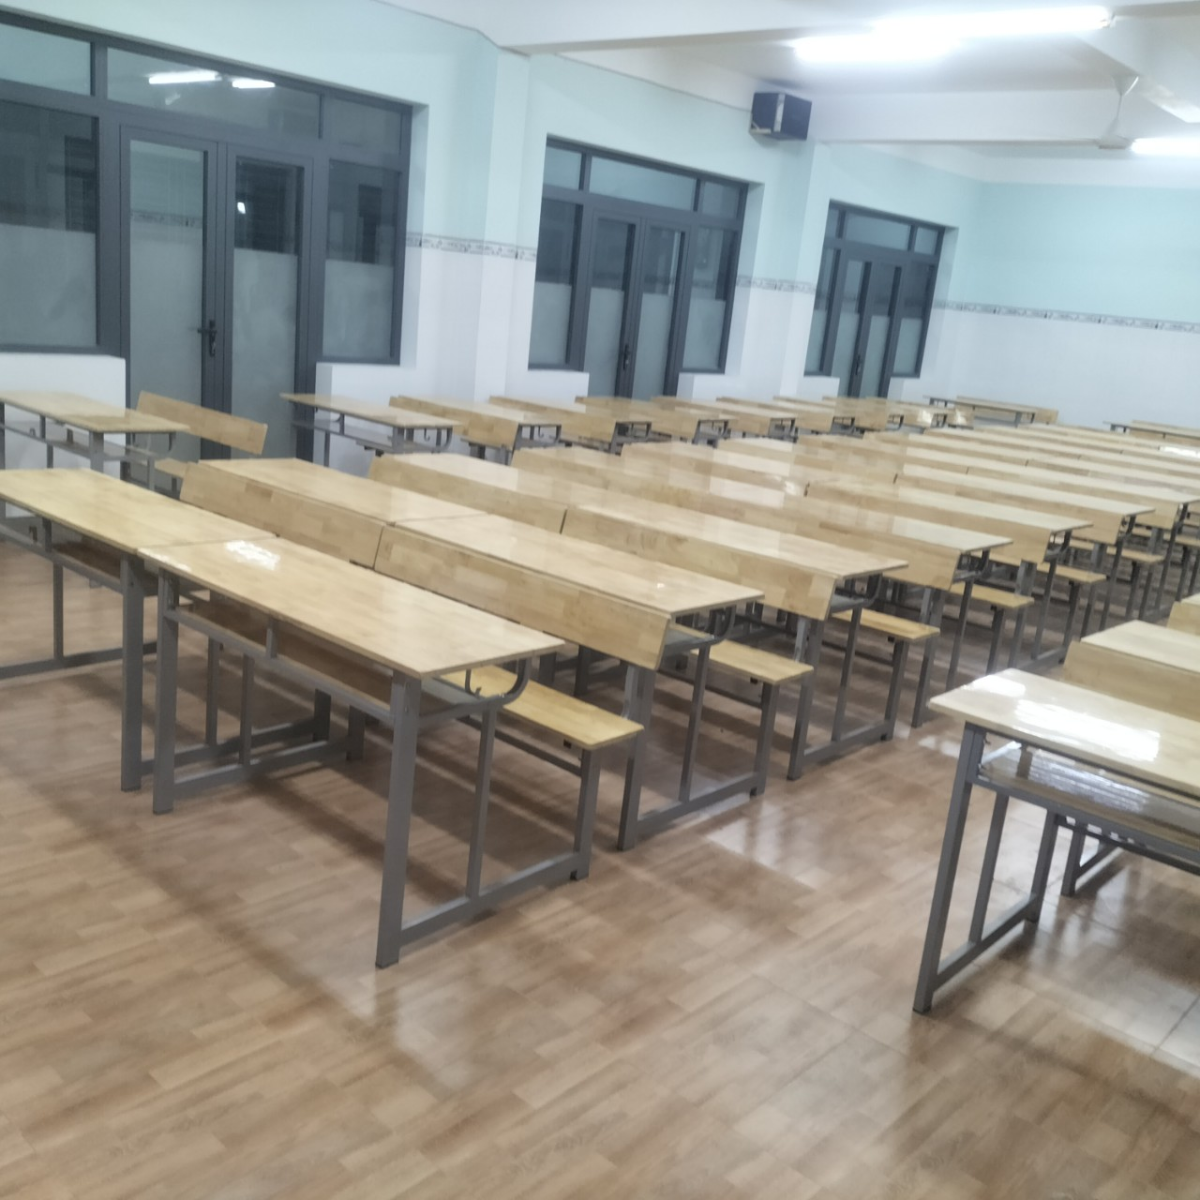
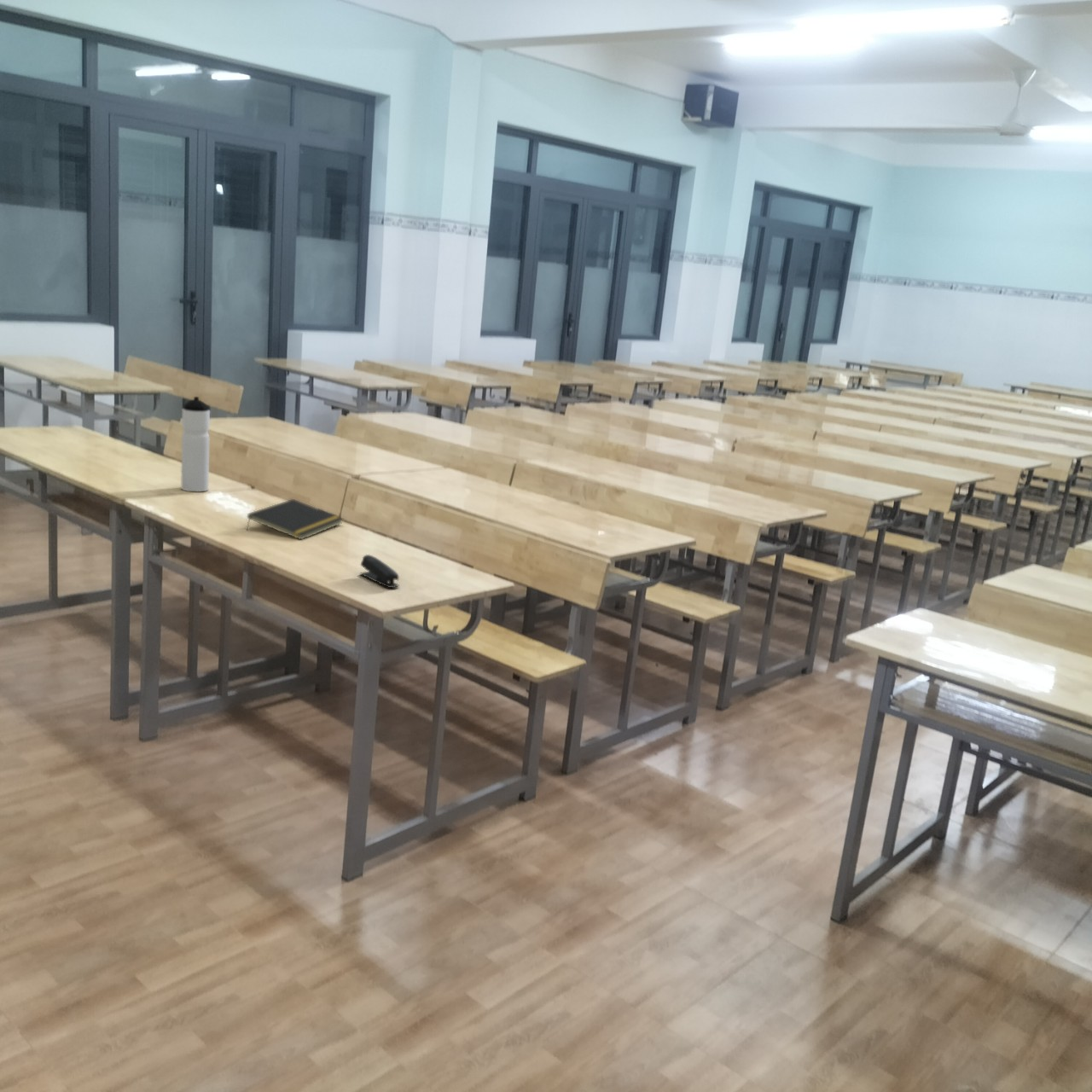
+ notepad [246,498,344,541]
+ stapler [359,554,400,589]
+ water bottle [180,396,211,492]
